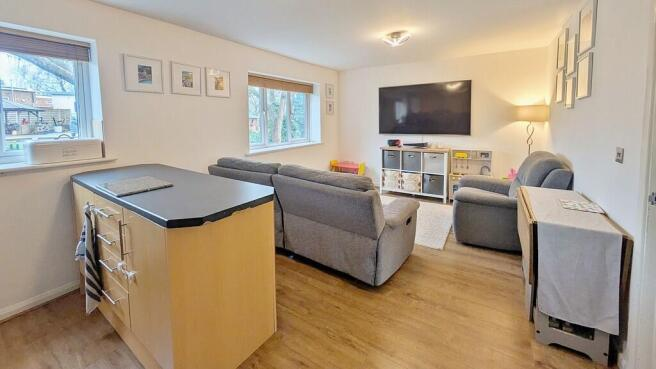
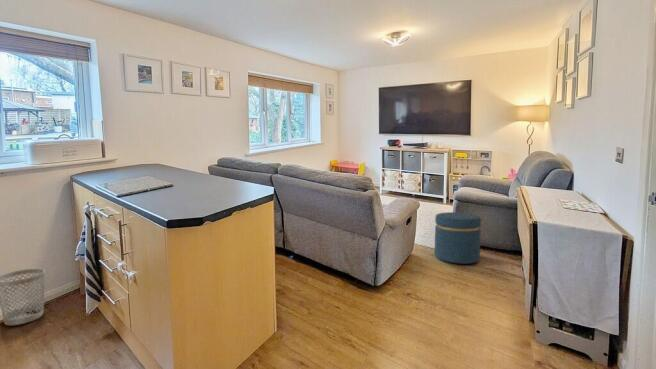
+ wastebasket [0,268,46,326]
+ ottoman [434,211,482,265]
